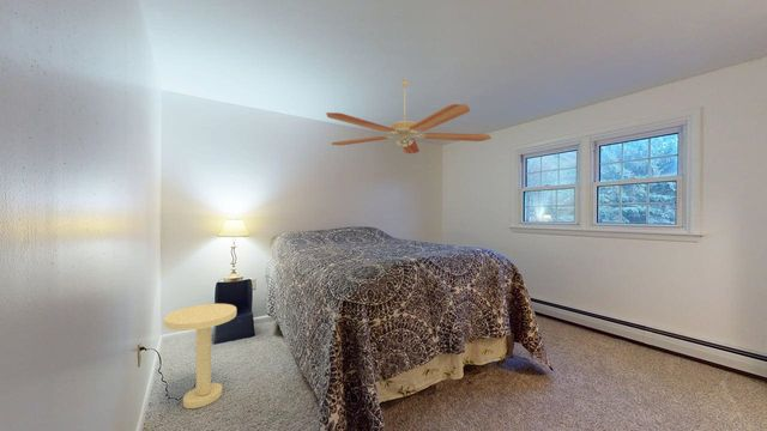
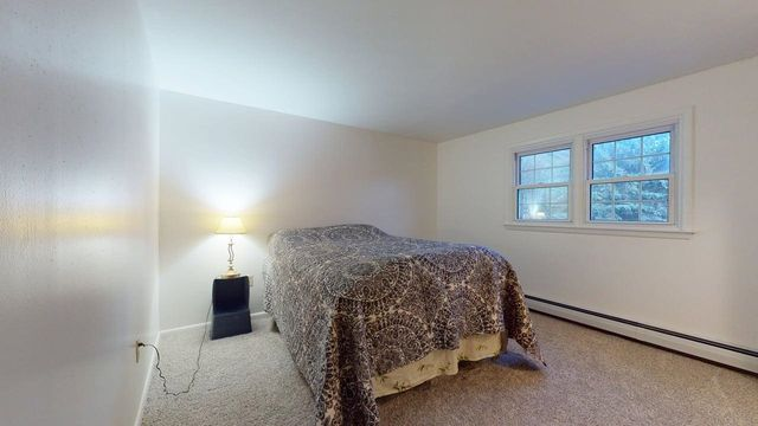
- side table [163,303,237,409]
- ceiling fan [325,79,493,154]
